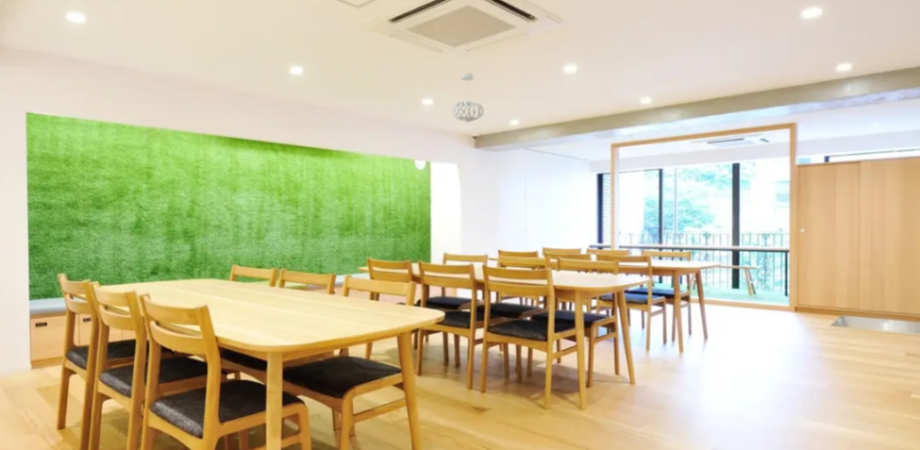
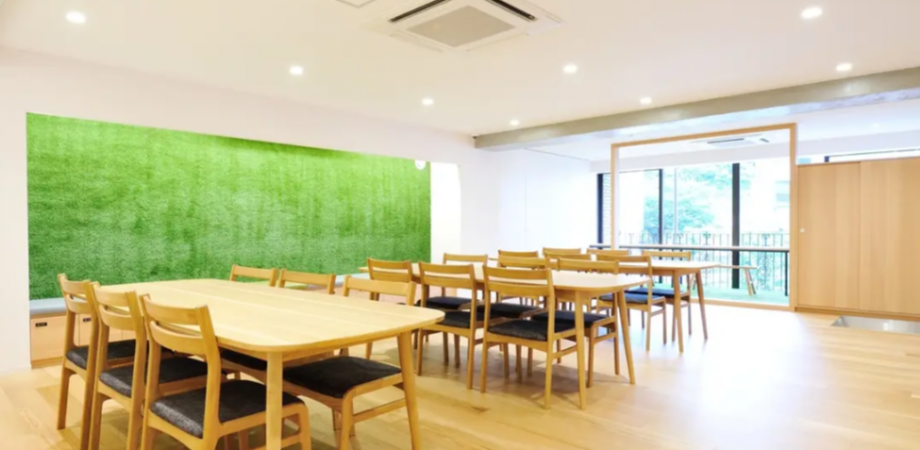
- pendant light [450,72,485,124]
